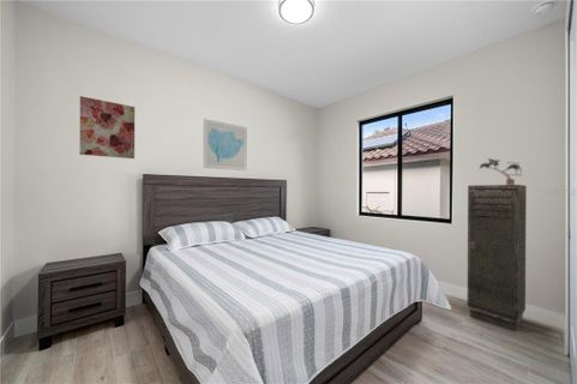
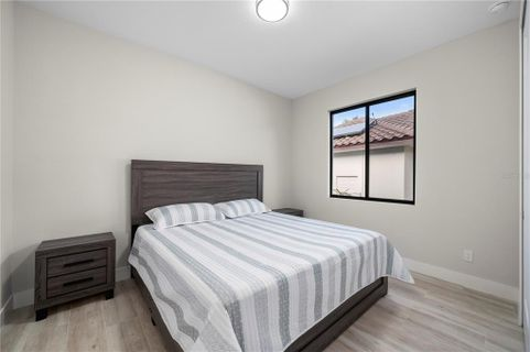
- storage cabinet [467,184,528,332]
- wall art [79,95,136,160]
- potted plant [479,157,523,185]
- wall art [203,118,248,172]
